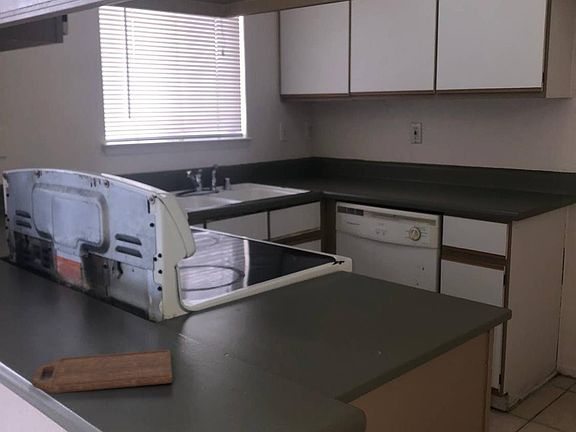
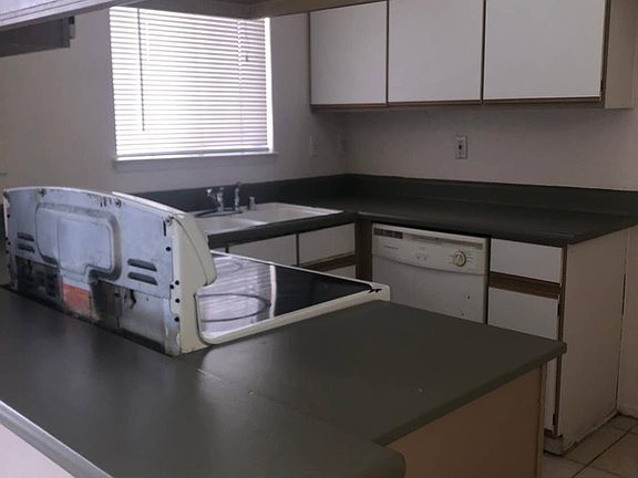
- cutting board [31,349,173,394]
